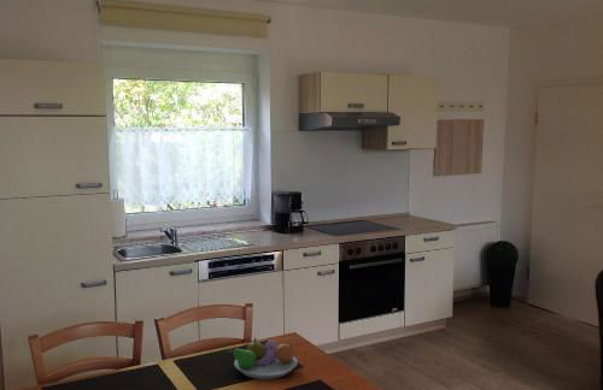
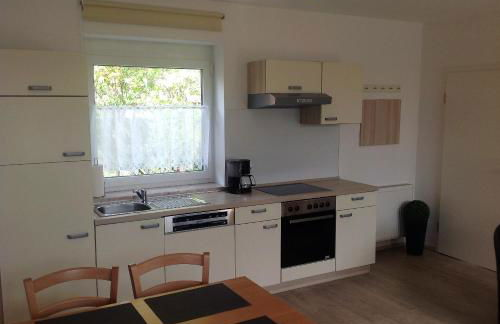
- fruit bowl [227,336,299,380]
